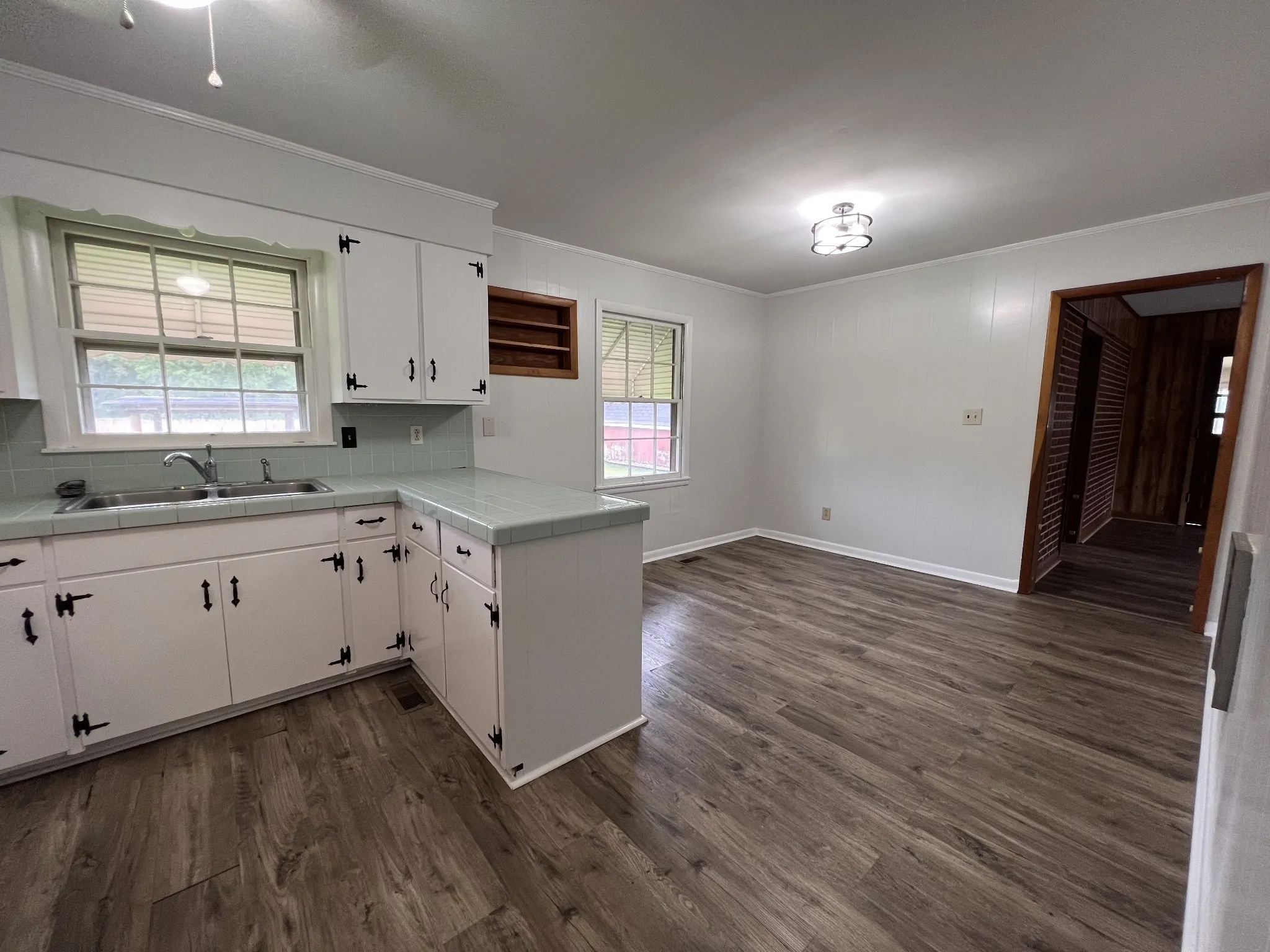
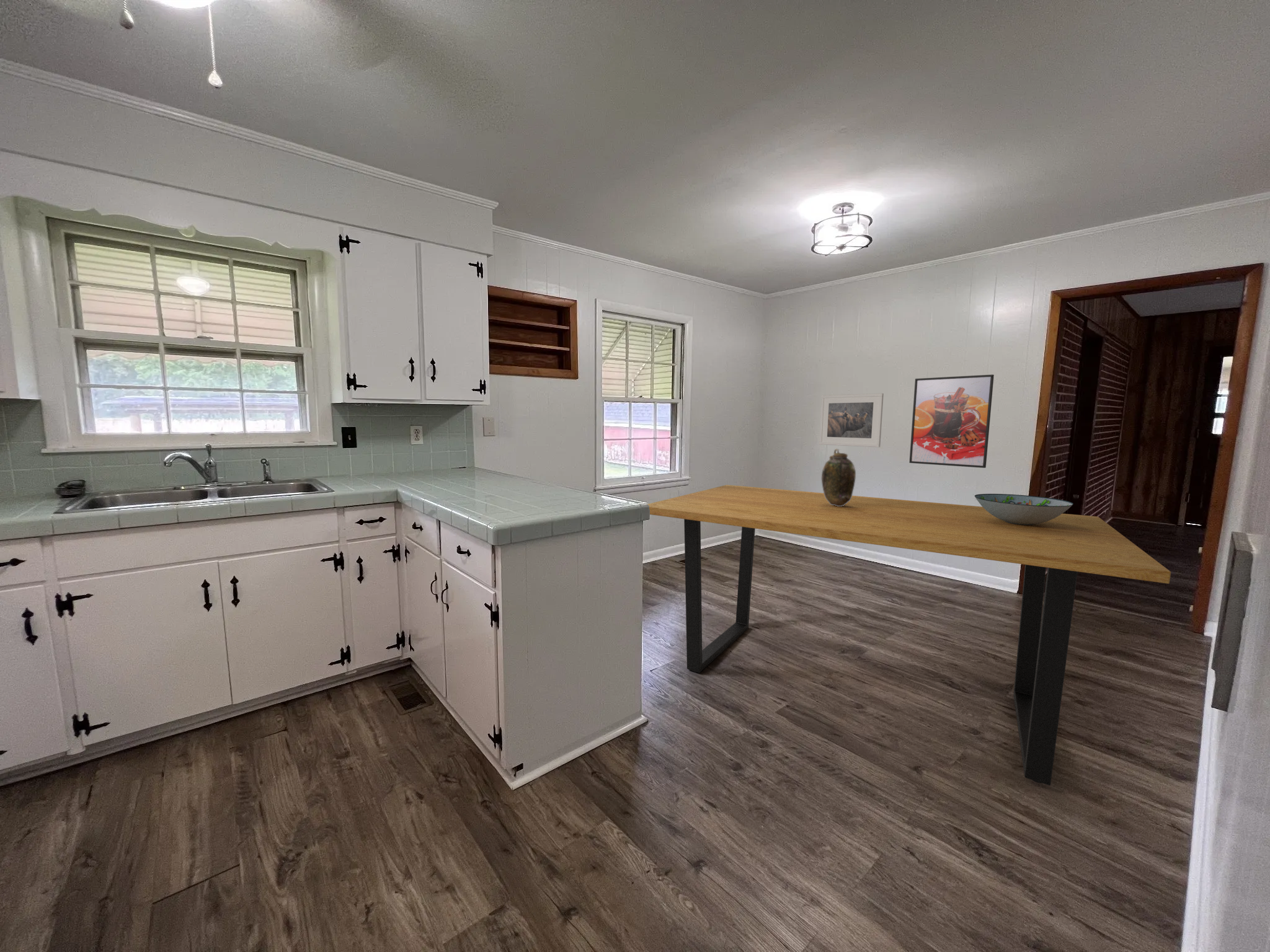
+ dining table [647,484,1171,786]
+ decorative bowl [974,493,1073,525]
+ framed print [908,374,995,469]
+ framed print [819,393,884,448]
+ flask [821,448,856,506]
